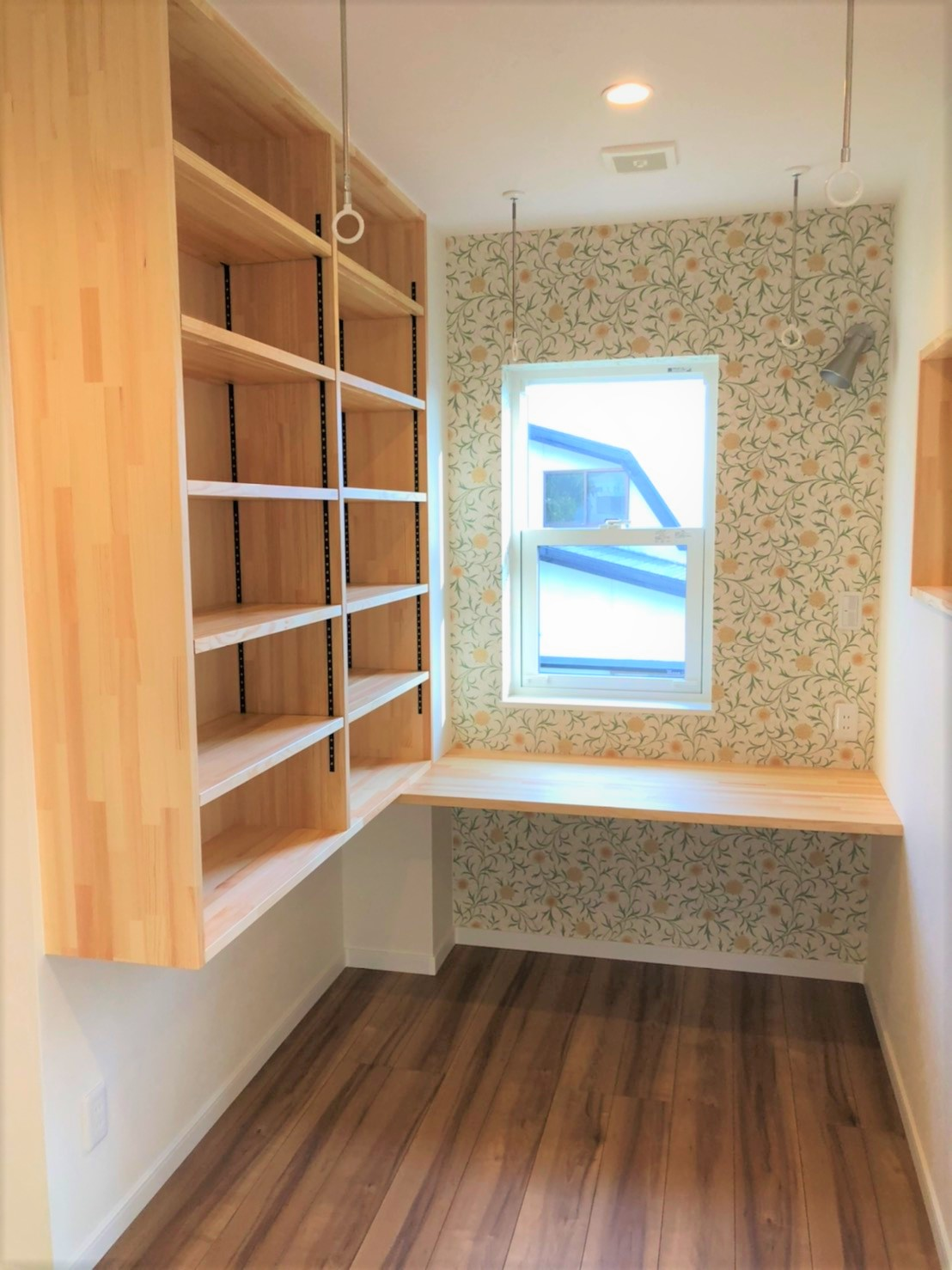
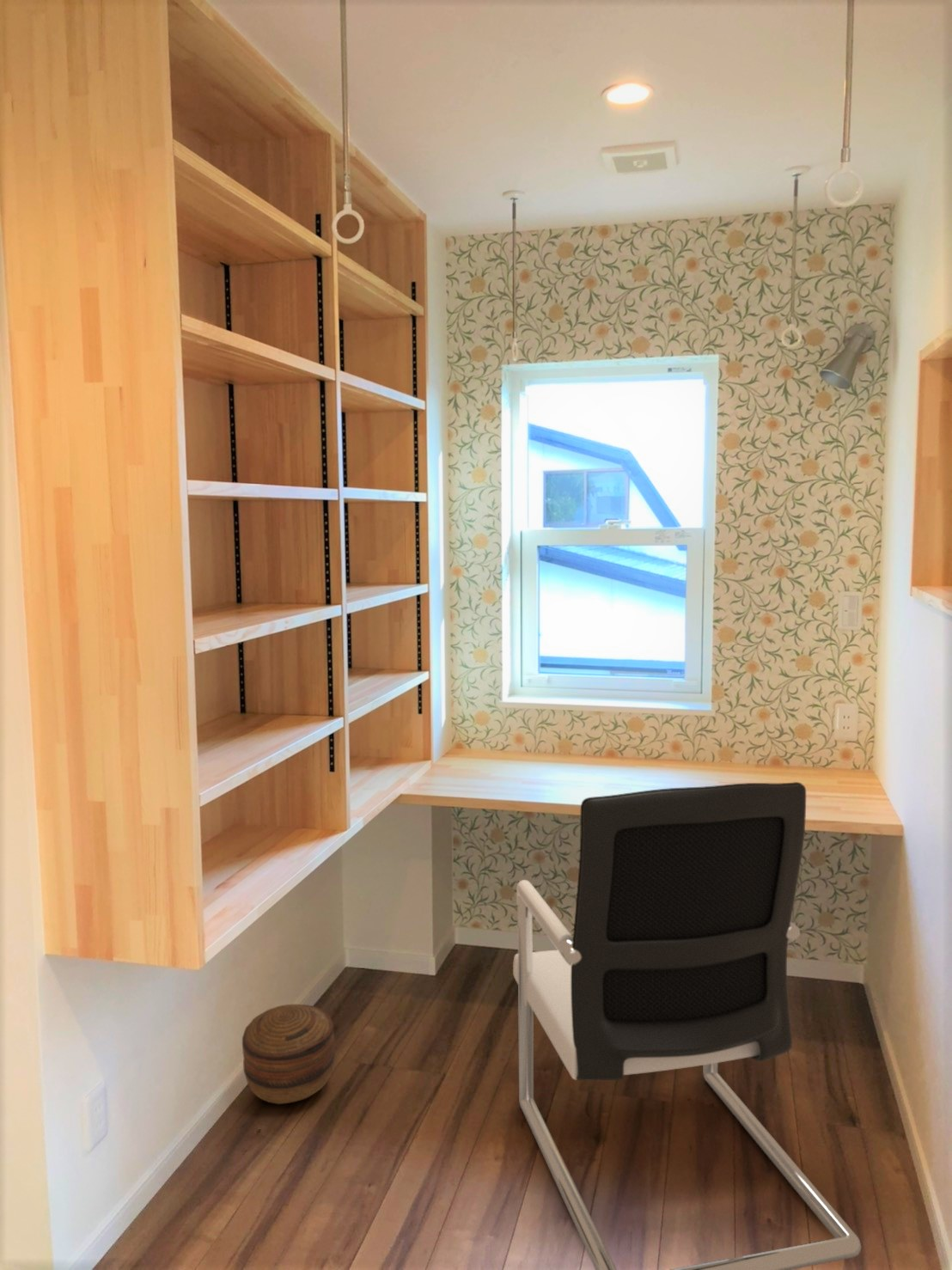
+ basket [241,1004,336,1105]
+ office chair [512,781,862,1270]
